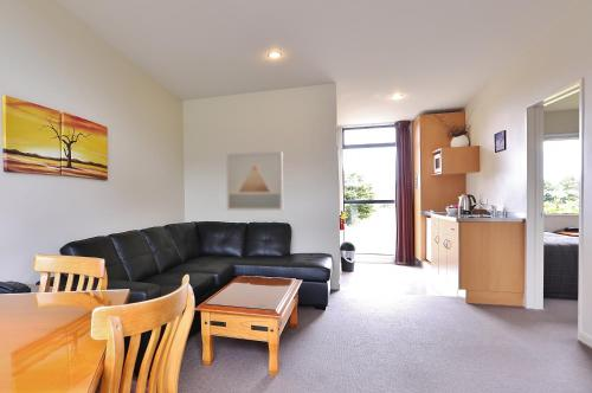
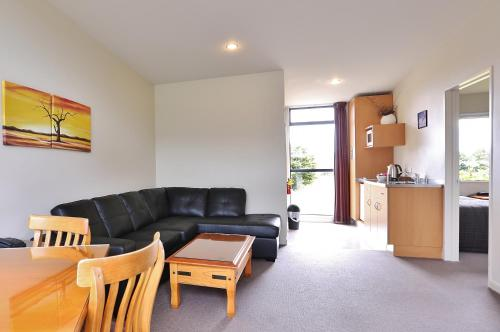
- wall art [225,150,284,212]
